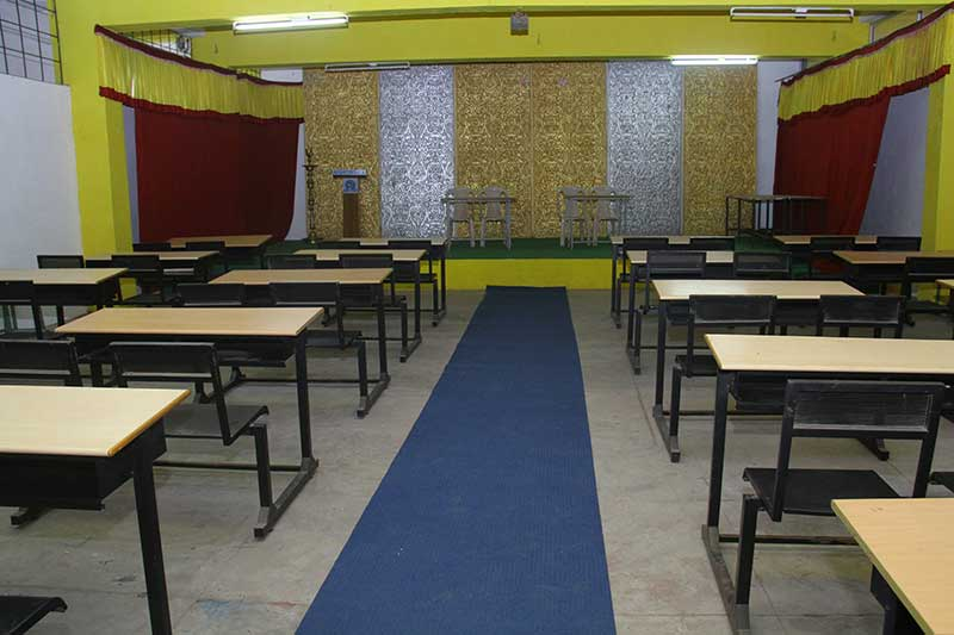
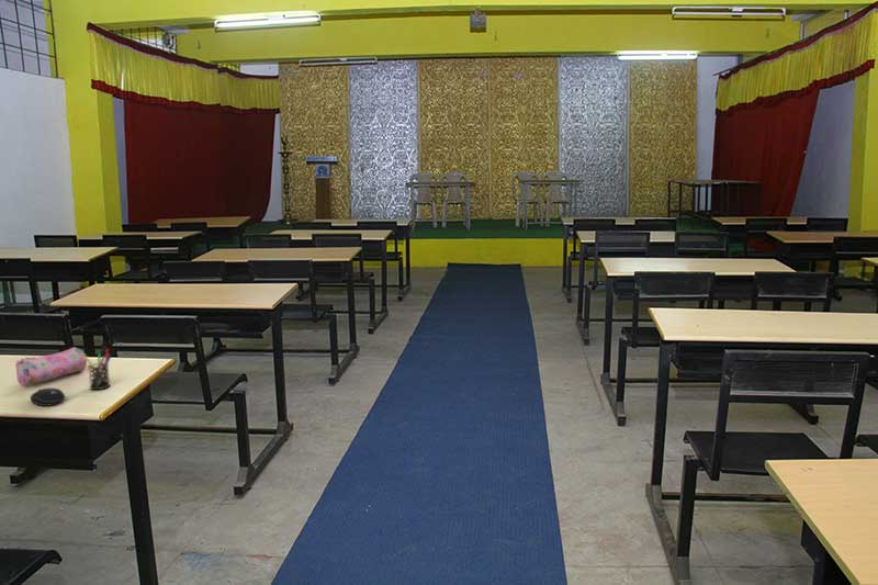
+ computer mouse [29,387,66,407]
+ pencil case [14,347,88,386]
+ pen holder [82,348,113,391]
